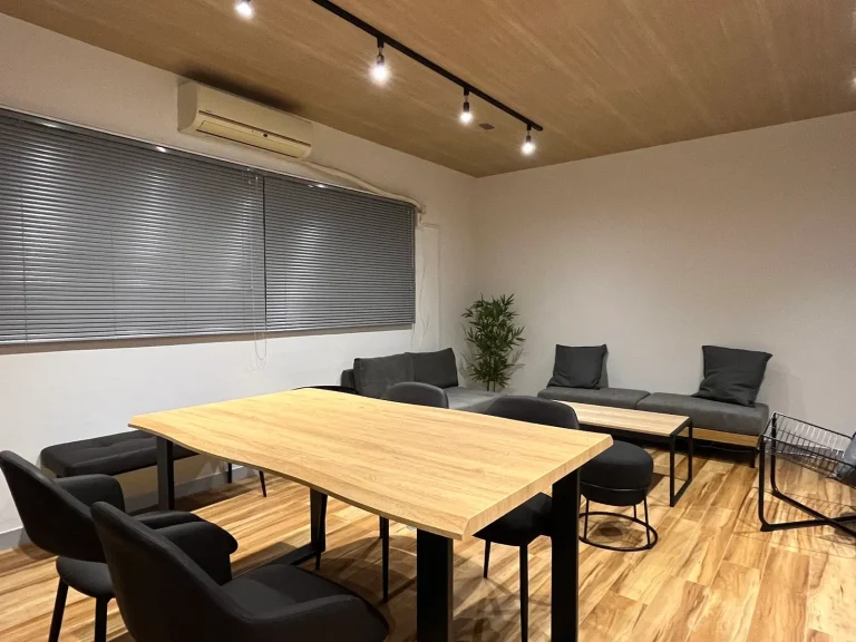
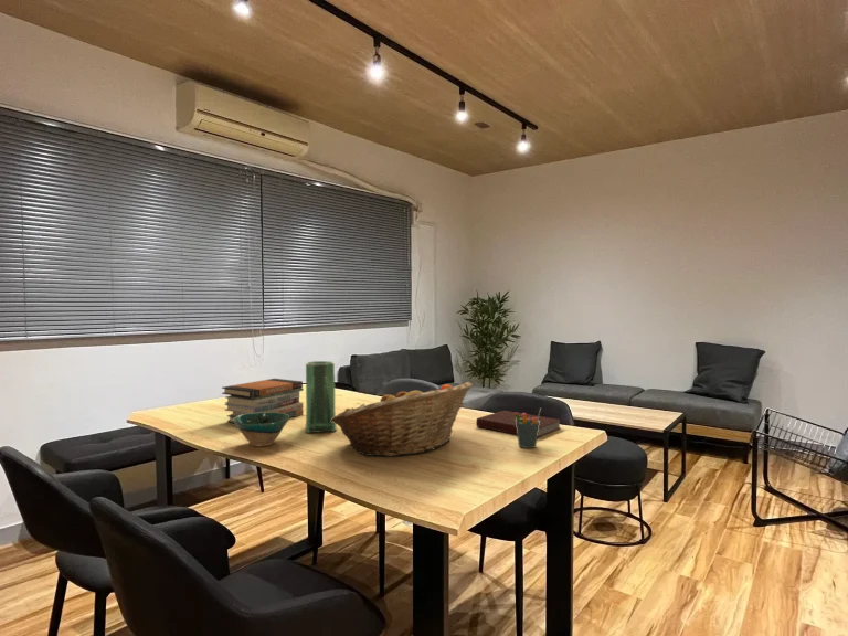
+ notebook [475,410,562,438]
+ vase [305,360,337,434]
+ pen holder [515,407,542,449]
+ bowl [233,412,290,447]
+ book stack [221,378,305,424]
+ fruit basket [331,381,473,457]
